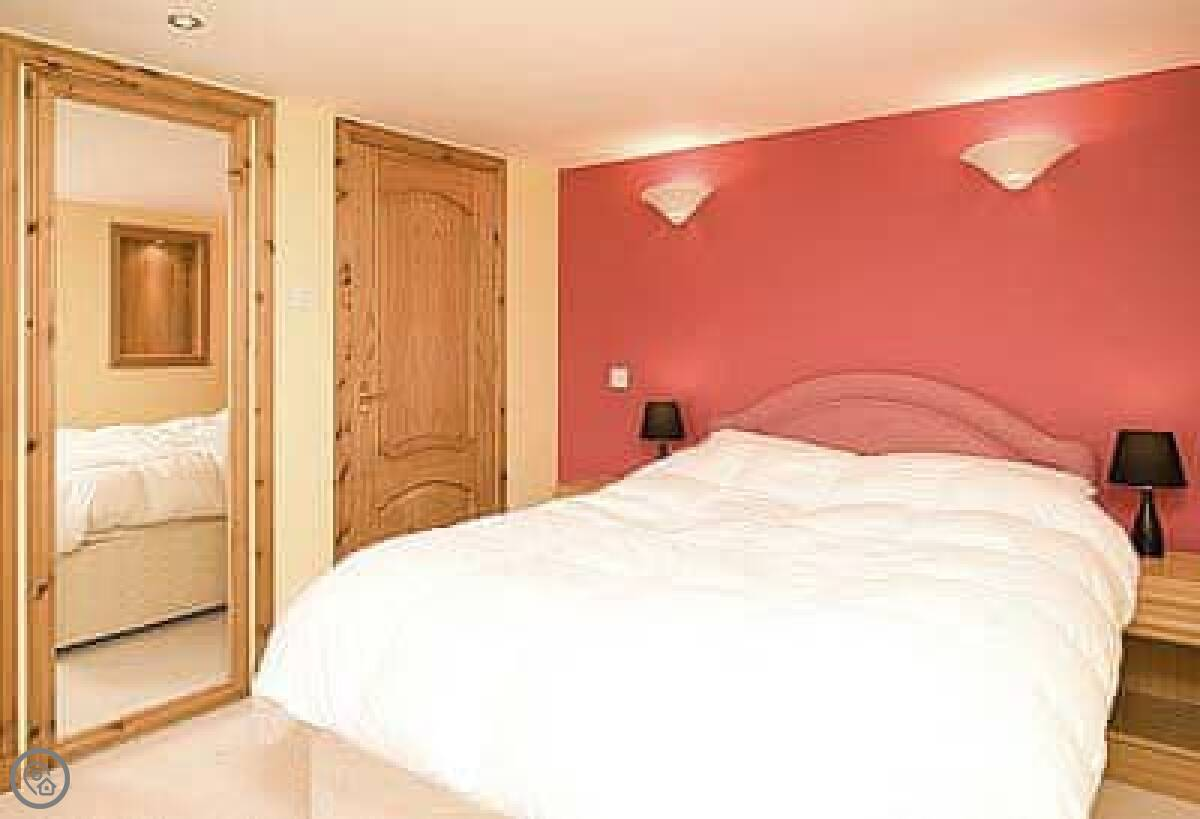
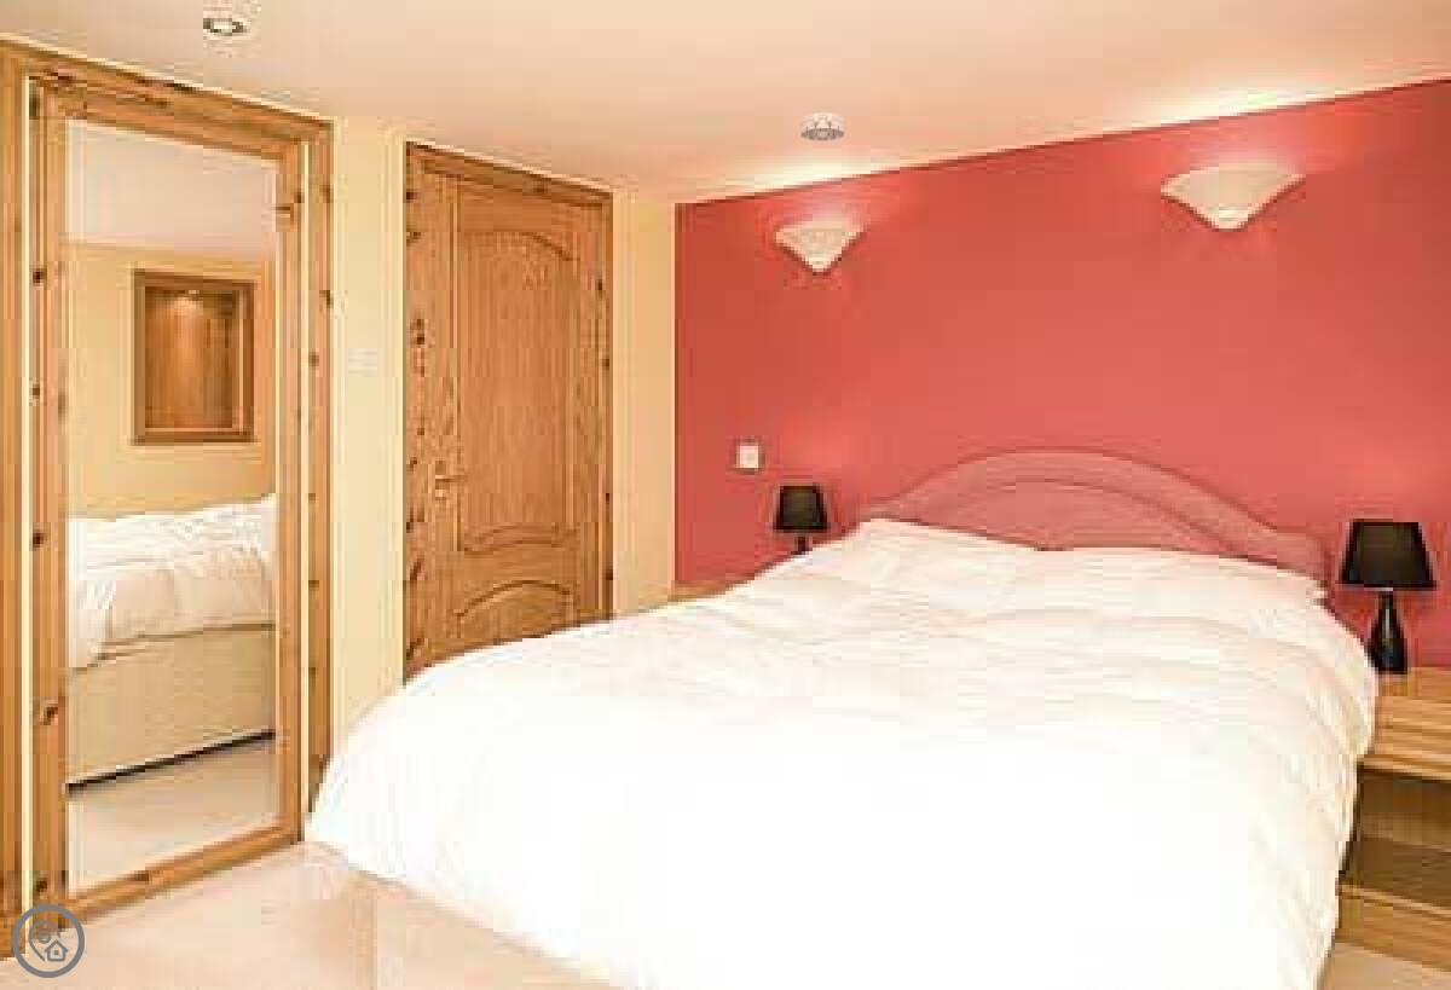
+ smoke detector [799,111,846,141]
